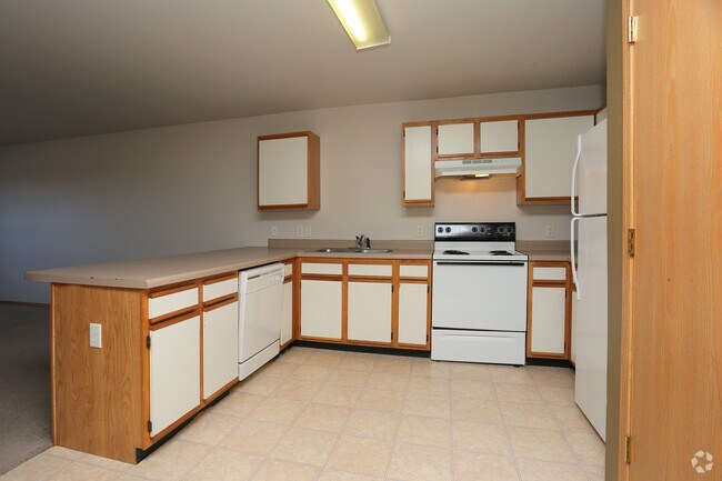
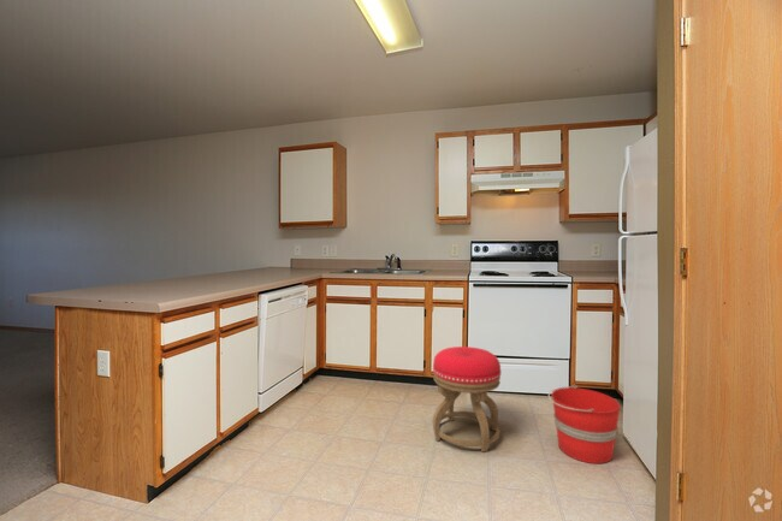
+ bucket [547,385,622,464]
+ stool [432,345,502,454]
